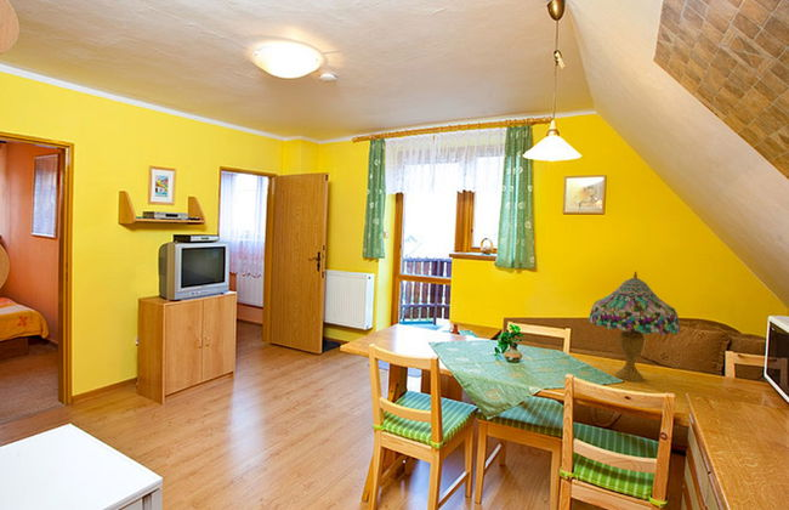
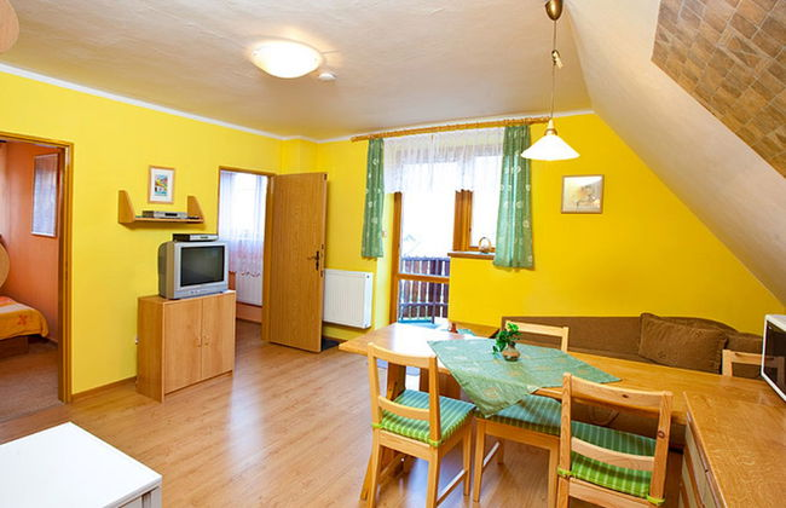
- table lamp [588,271,682,382]
